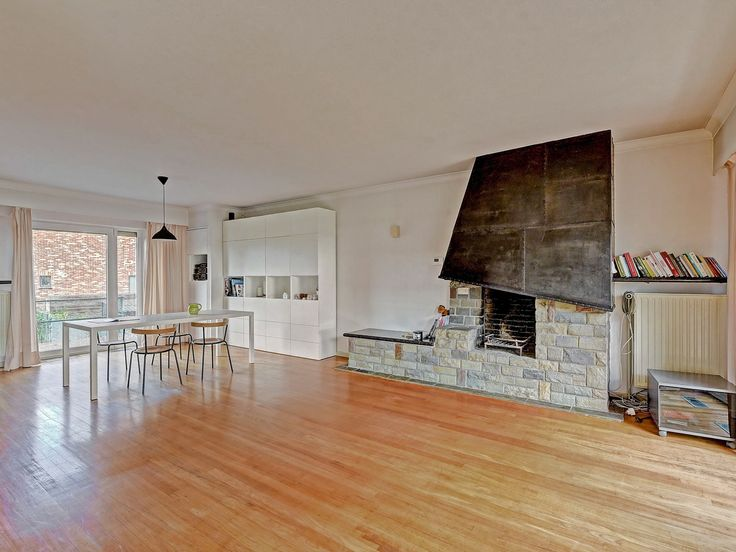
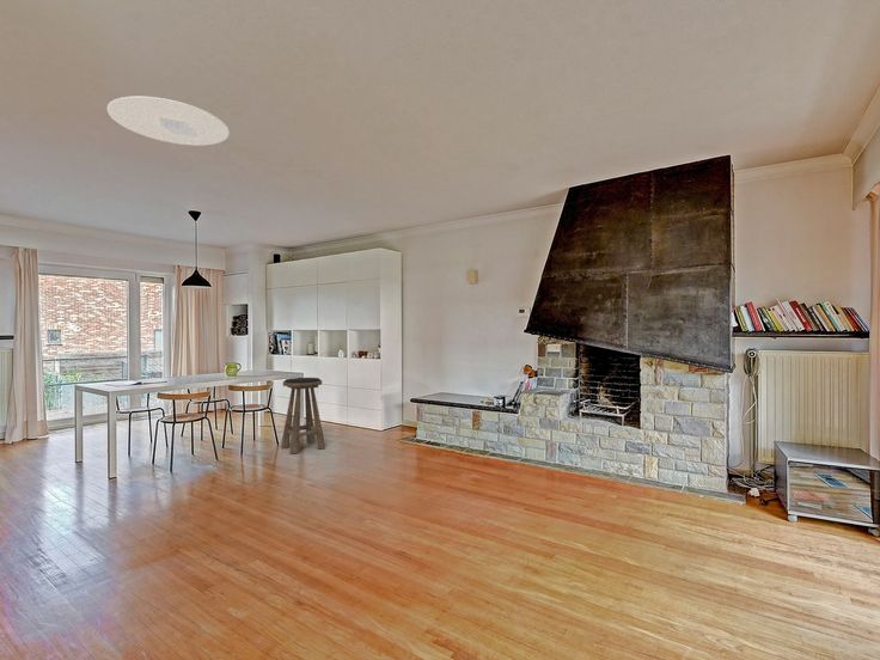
+ stool [280,377,326,454]
+ ceiling light [106,96,230,146]
